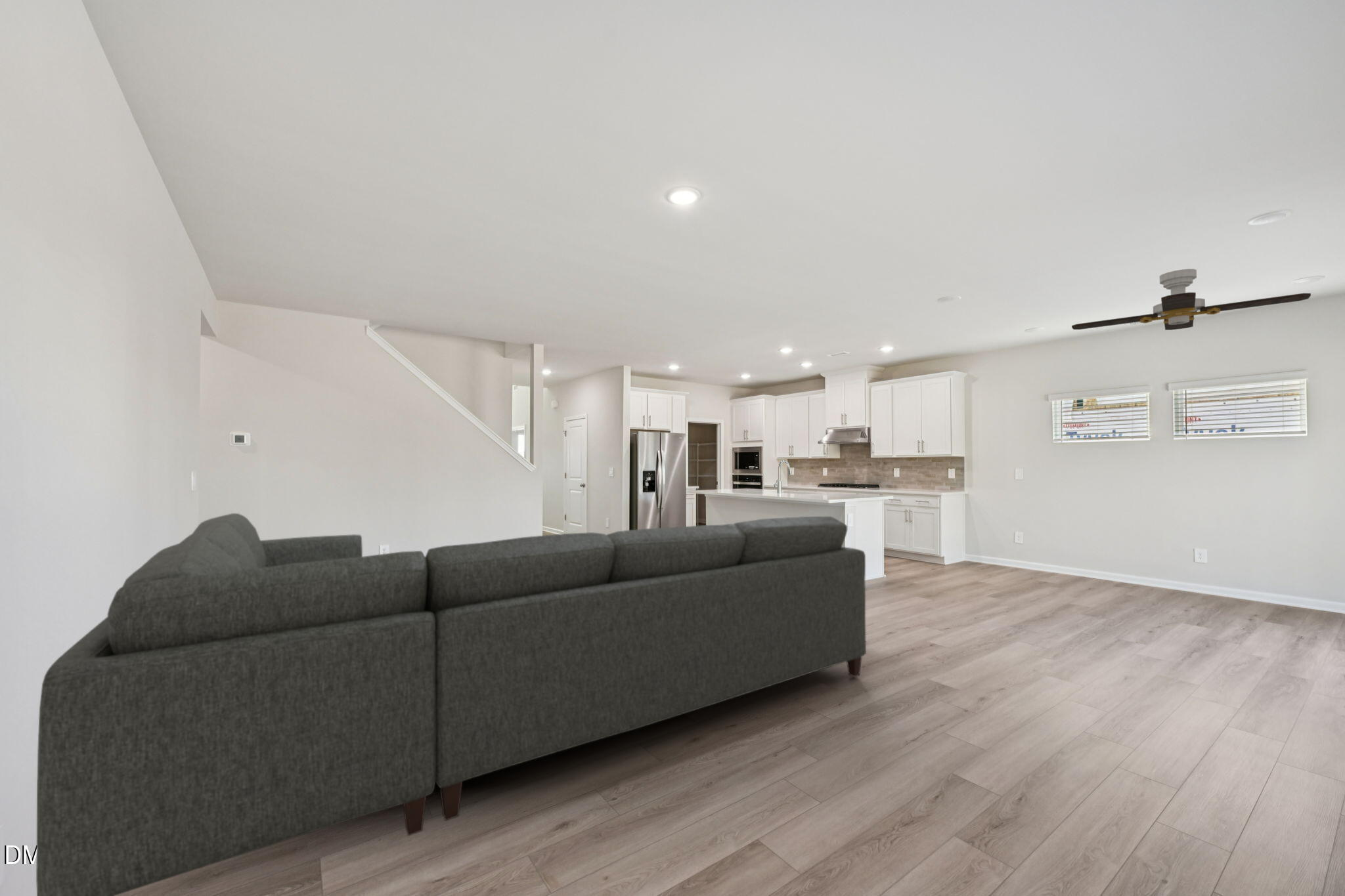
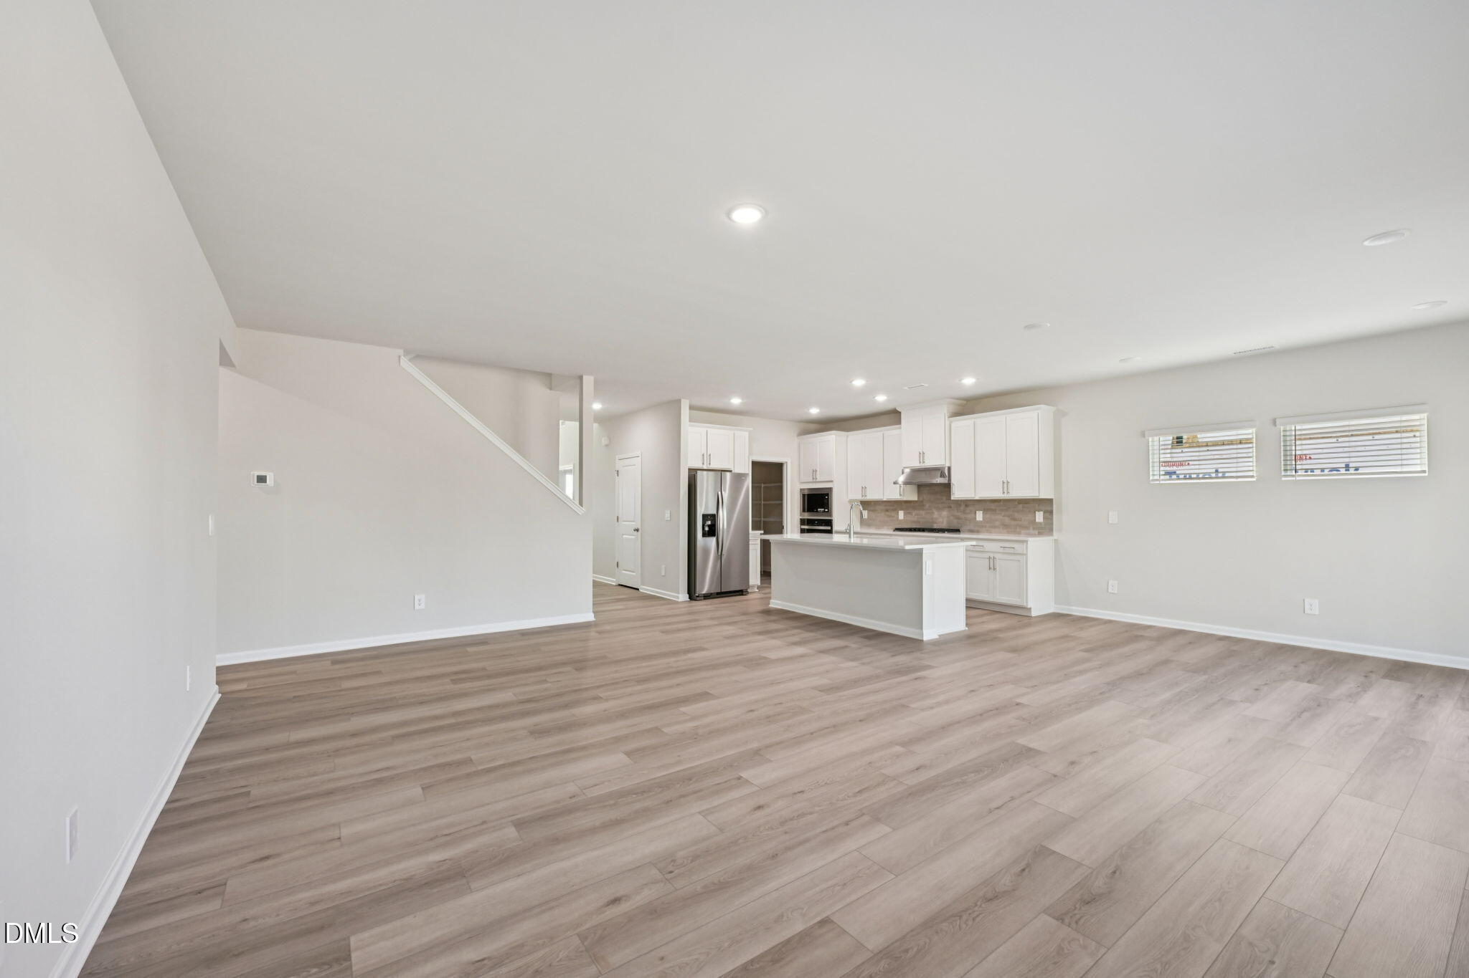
- sofa [35,513,867,896]
- ceiling fan [1071,268,1312,331]
